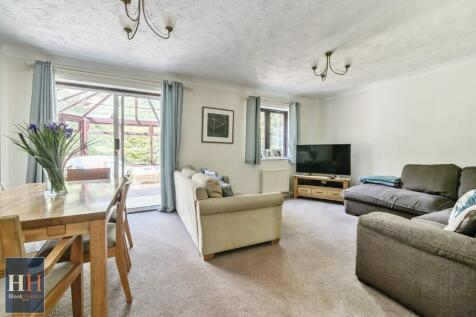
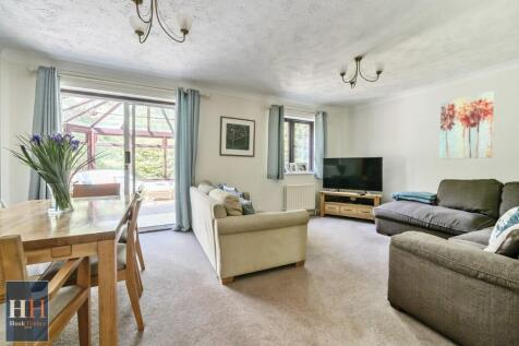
+ wall art [438,90,495,160]
